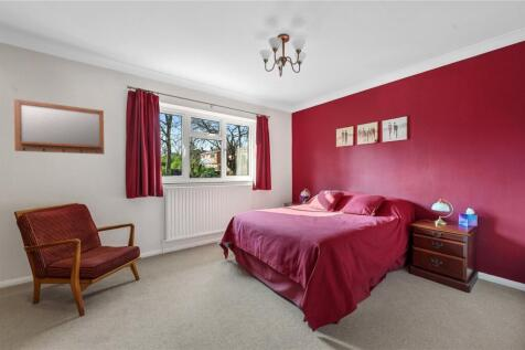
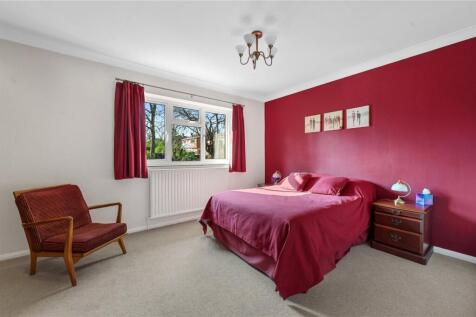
- home mirror [13,98,105,156]
